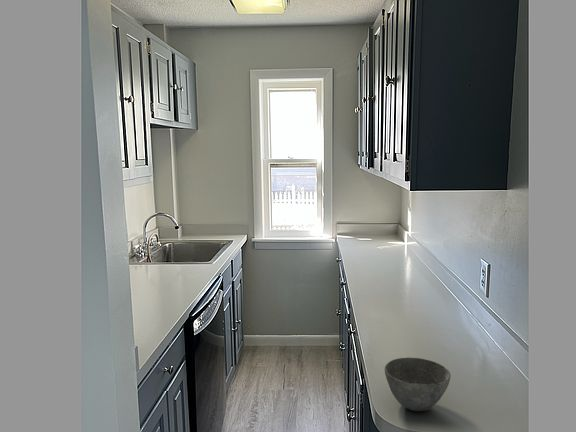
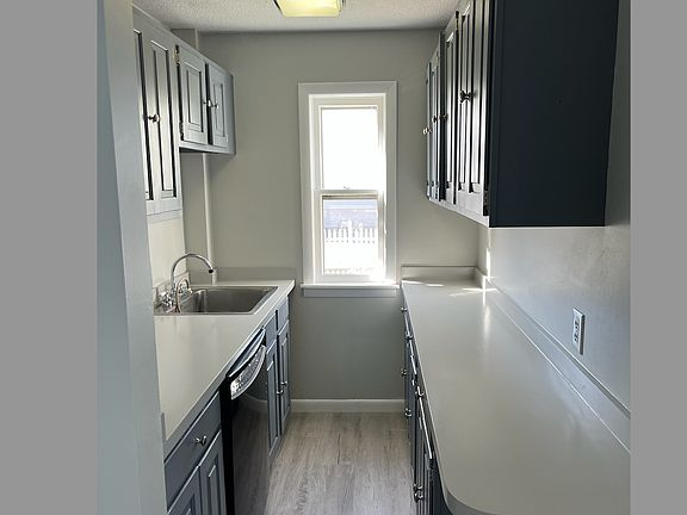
- bowl [384,357,452,412]
